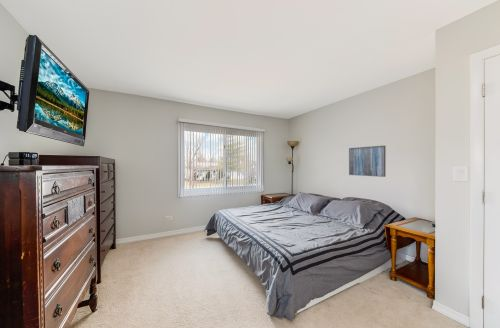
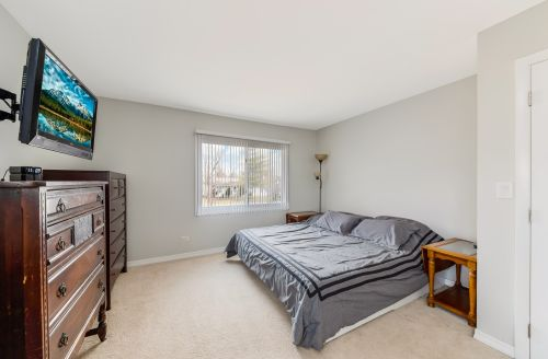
- wall art [348,145,387,178]
